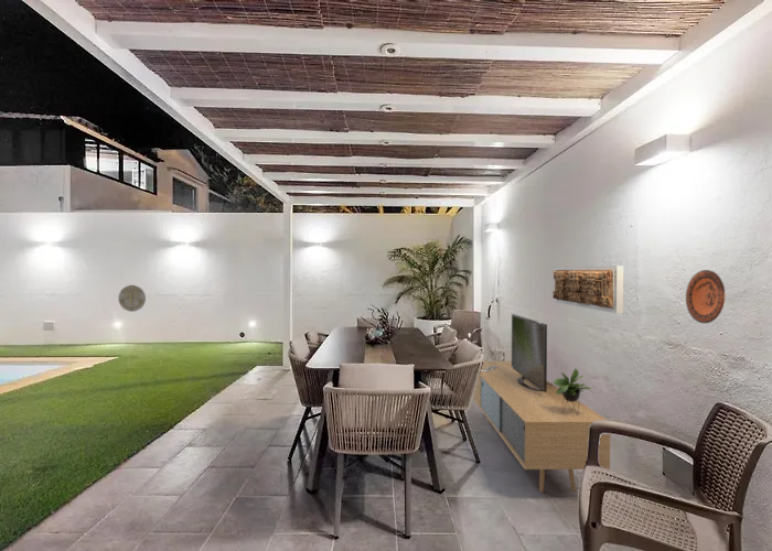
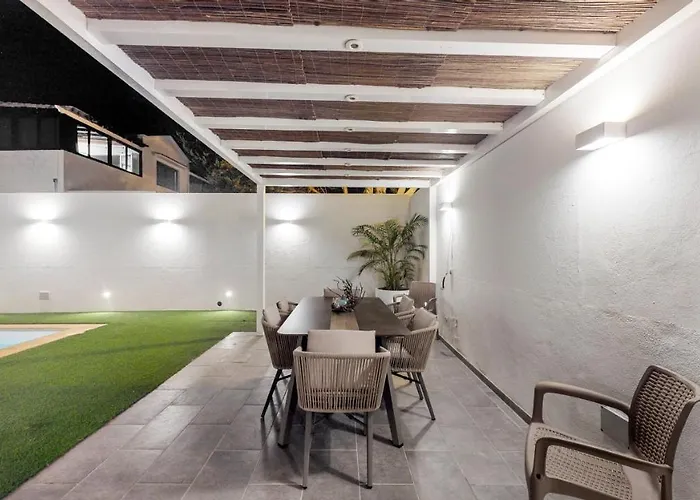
- decorative plate [685,269,726,324]
- media console [472,313,611,493]
- decorative wall panel [551,264,624,314]
- wall decoration [117,284,147,313]
